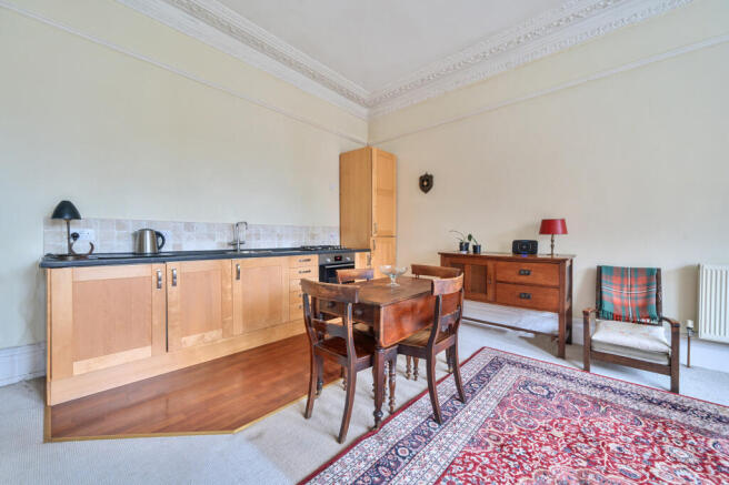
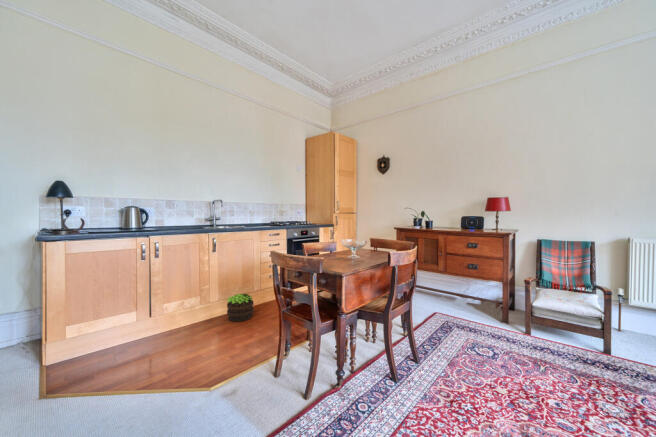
+ potted plant [225,293,255,323]
